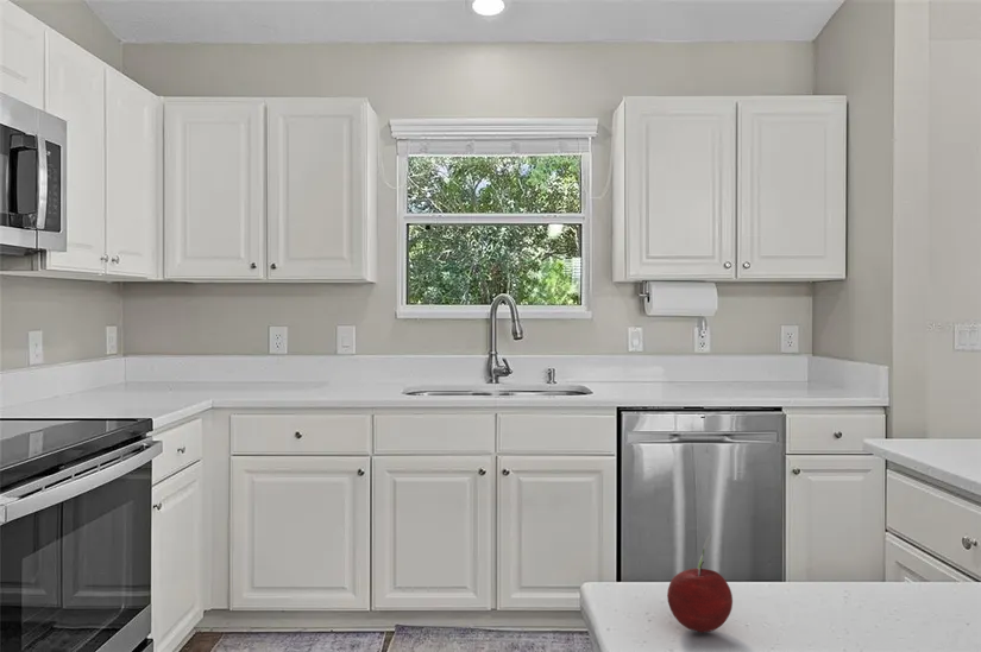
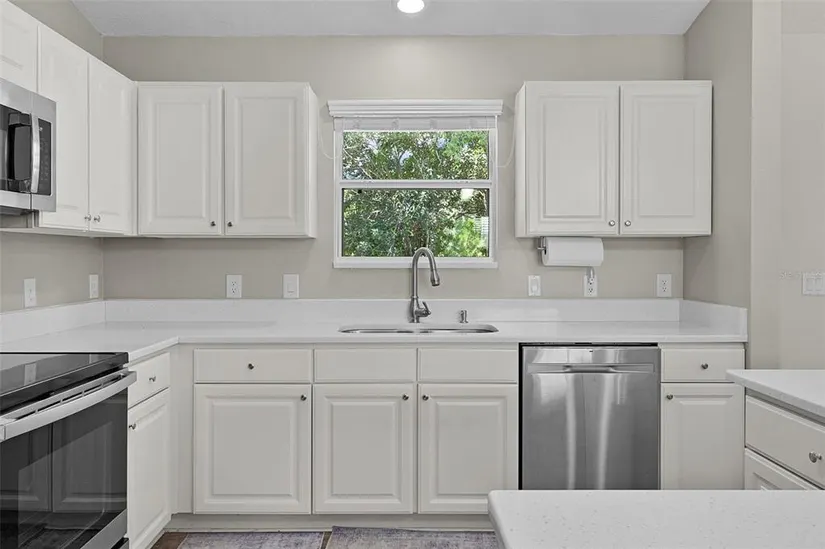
- fruit [666,531,734,633]
